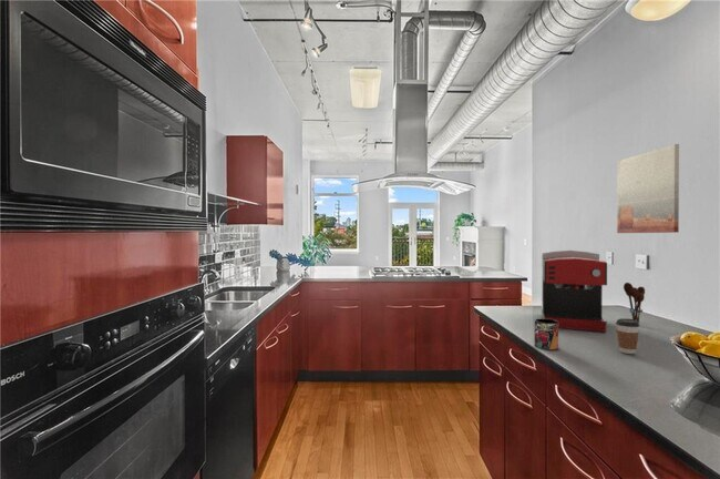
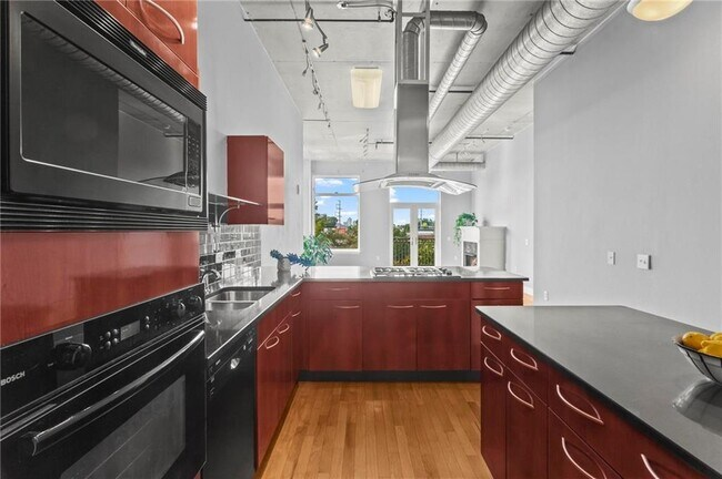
- utensil holder [623,282,646,324]
- mug [533,317,559,351]
- coffee cup [615,317,640,355]
- coffee maker [541,249,608,333]
- wall art [616,143,680,234]
